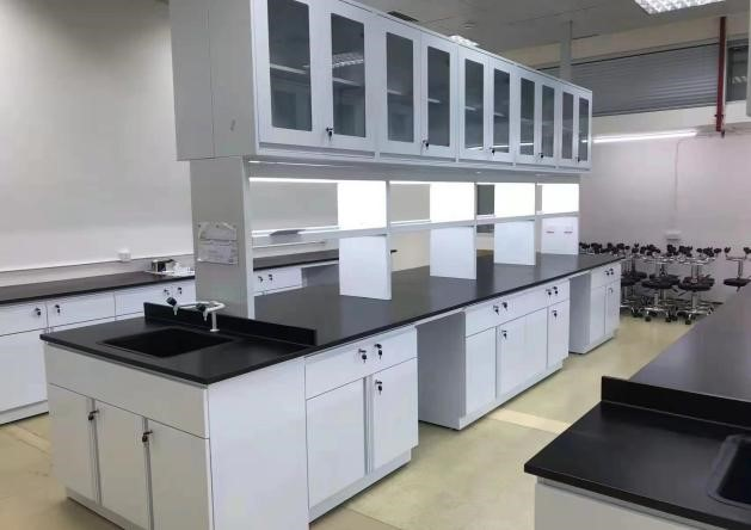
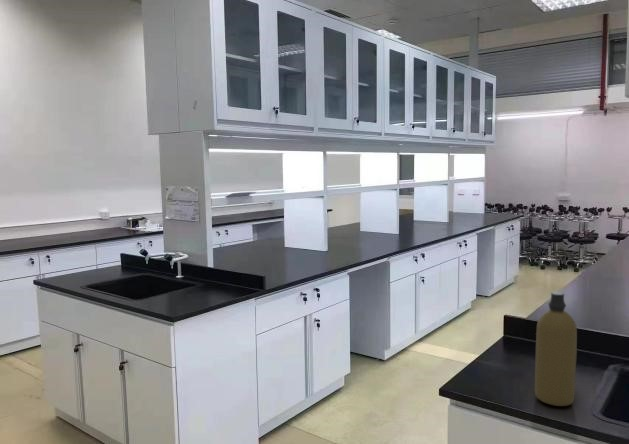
+ bottle [534,291,578,407]
